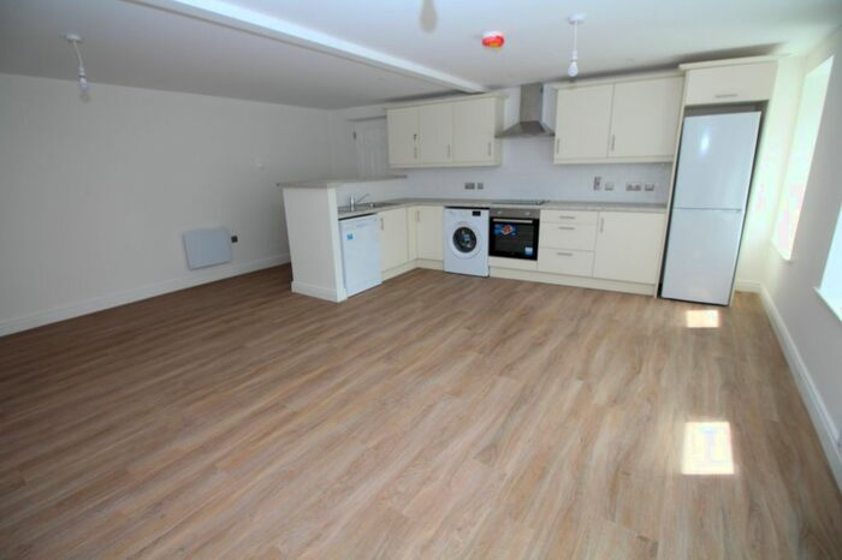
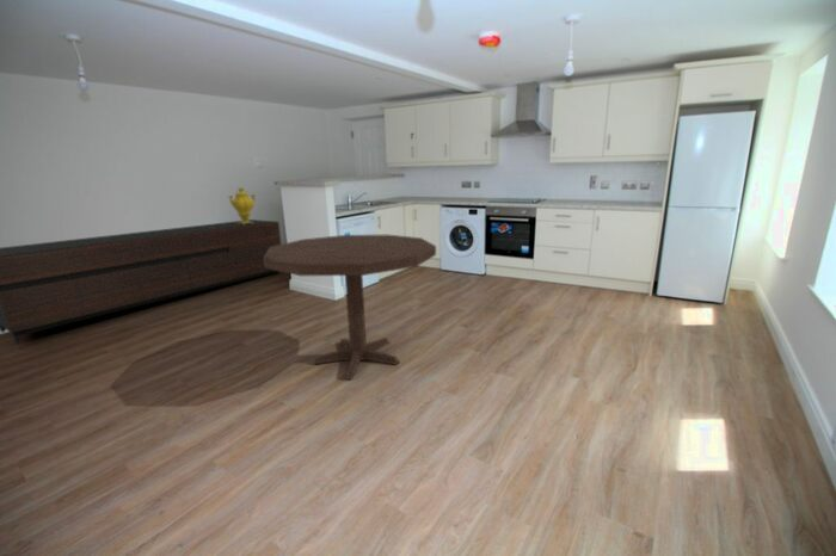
+ decorative urn [227,187,257,224]
+ dining table [264,234,437,381]
+ sideboard [0,218,282,345]
